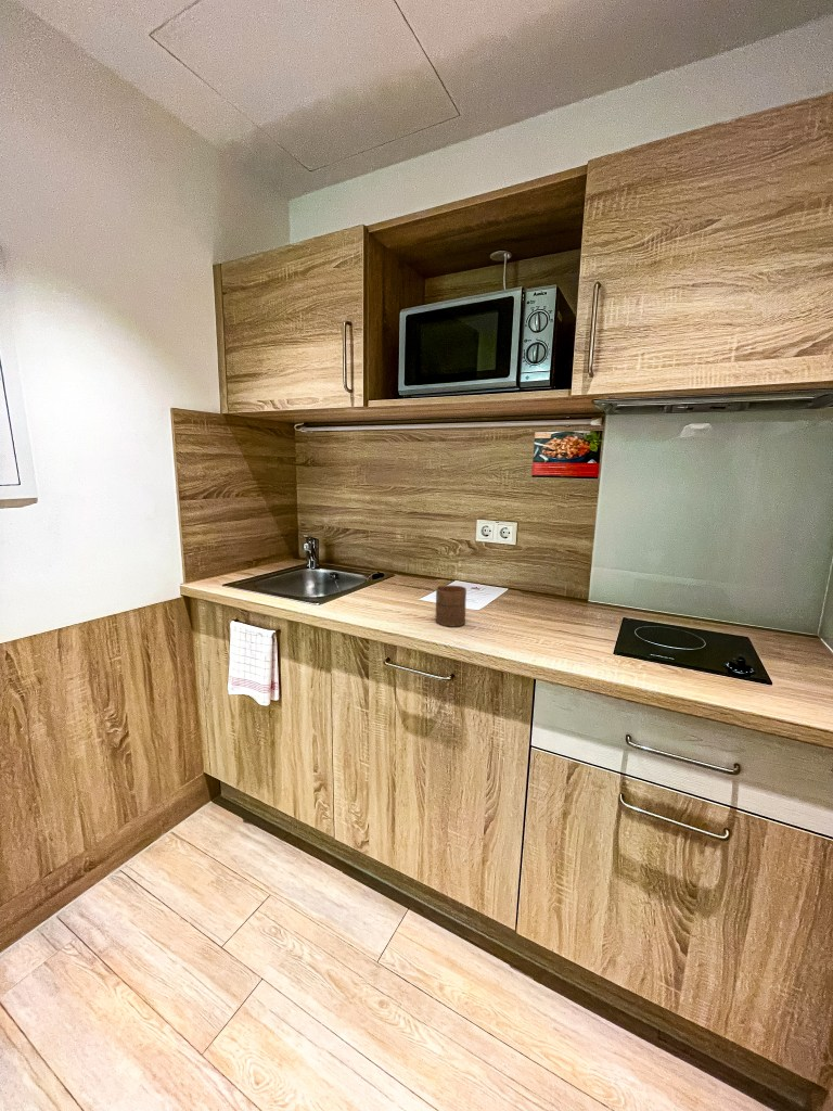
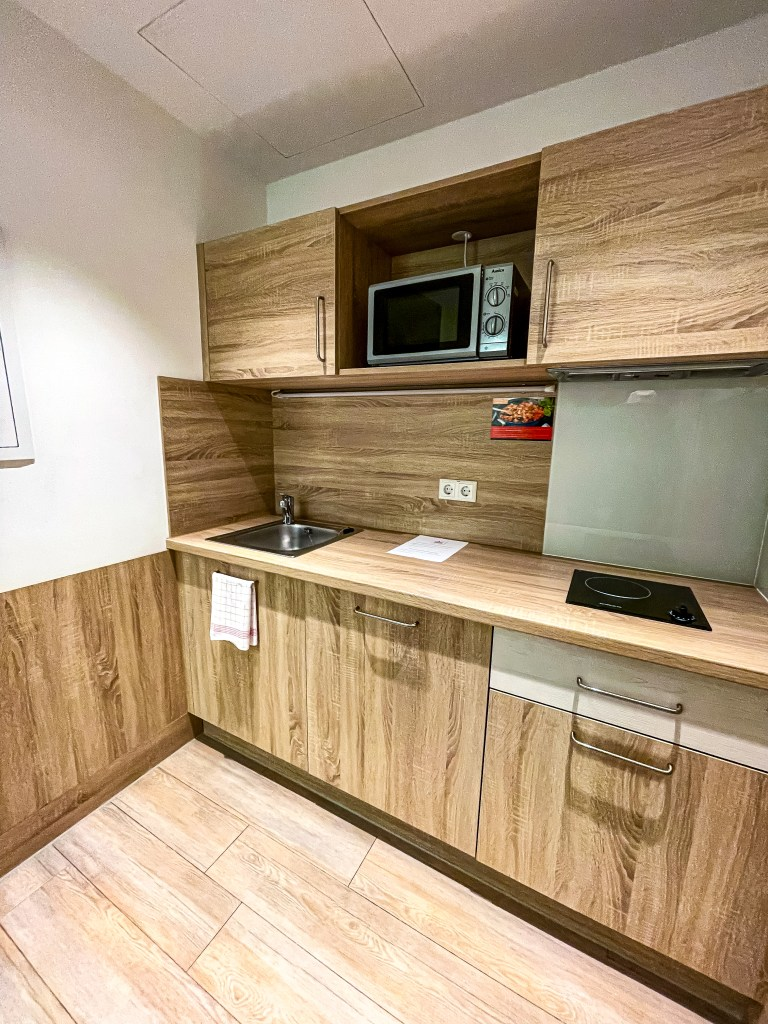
- cup [435,585,467,628]
